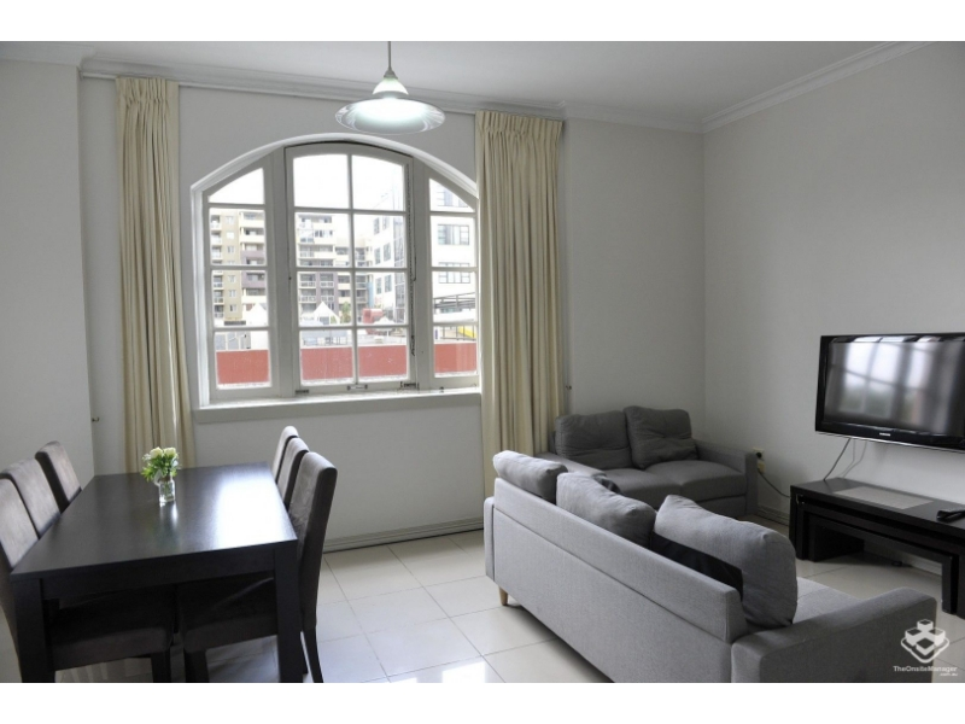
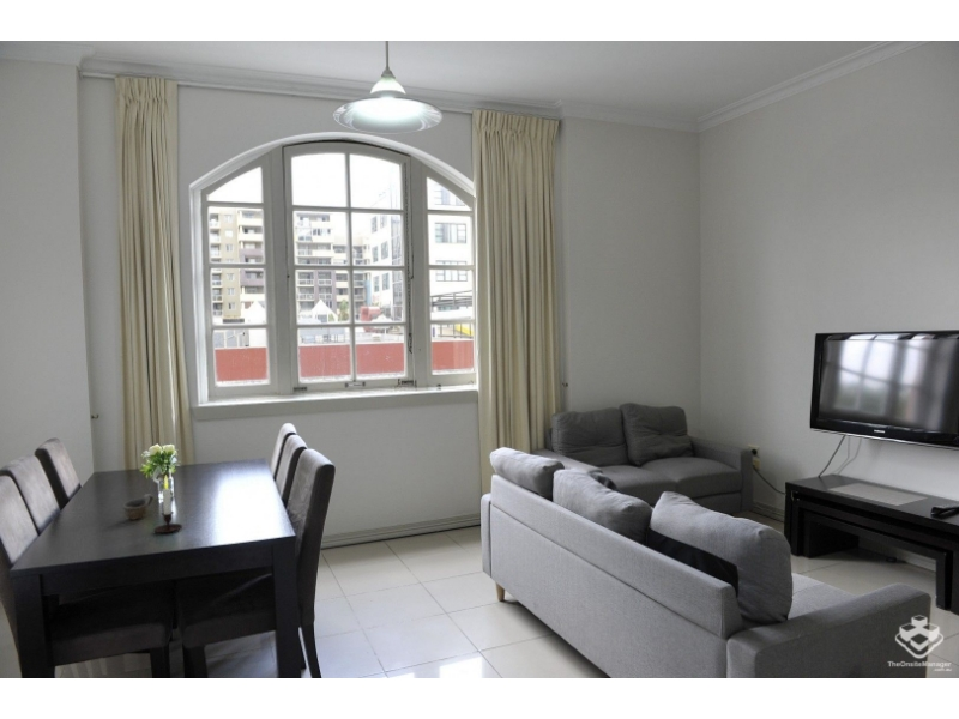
+ cup [122,493,155,521]
+ candle [152,473,183,534]
